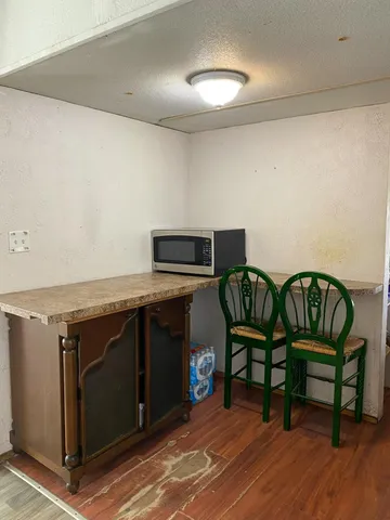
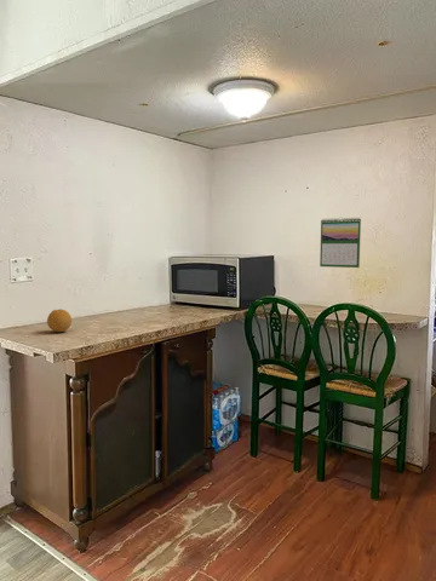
+ calendar [319,217,362,269]
+ fruit [46,309,73,333]
